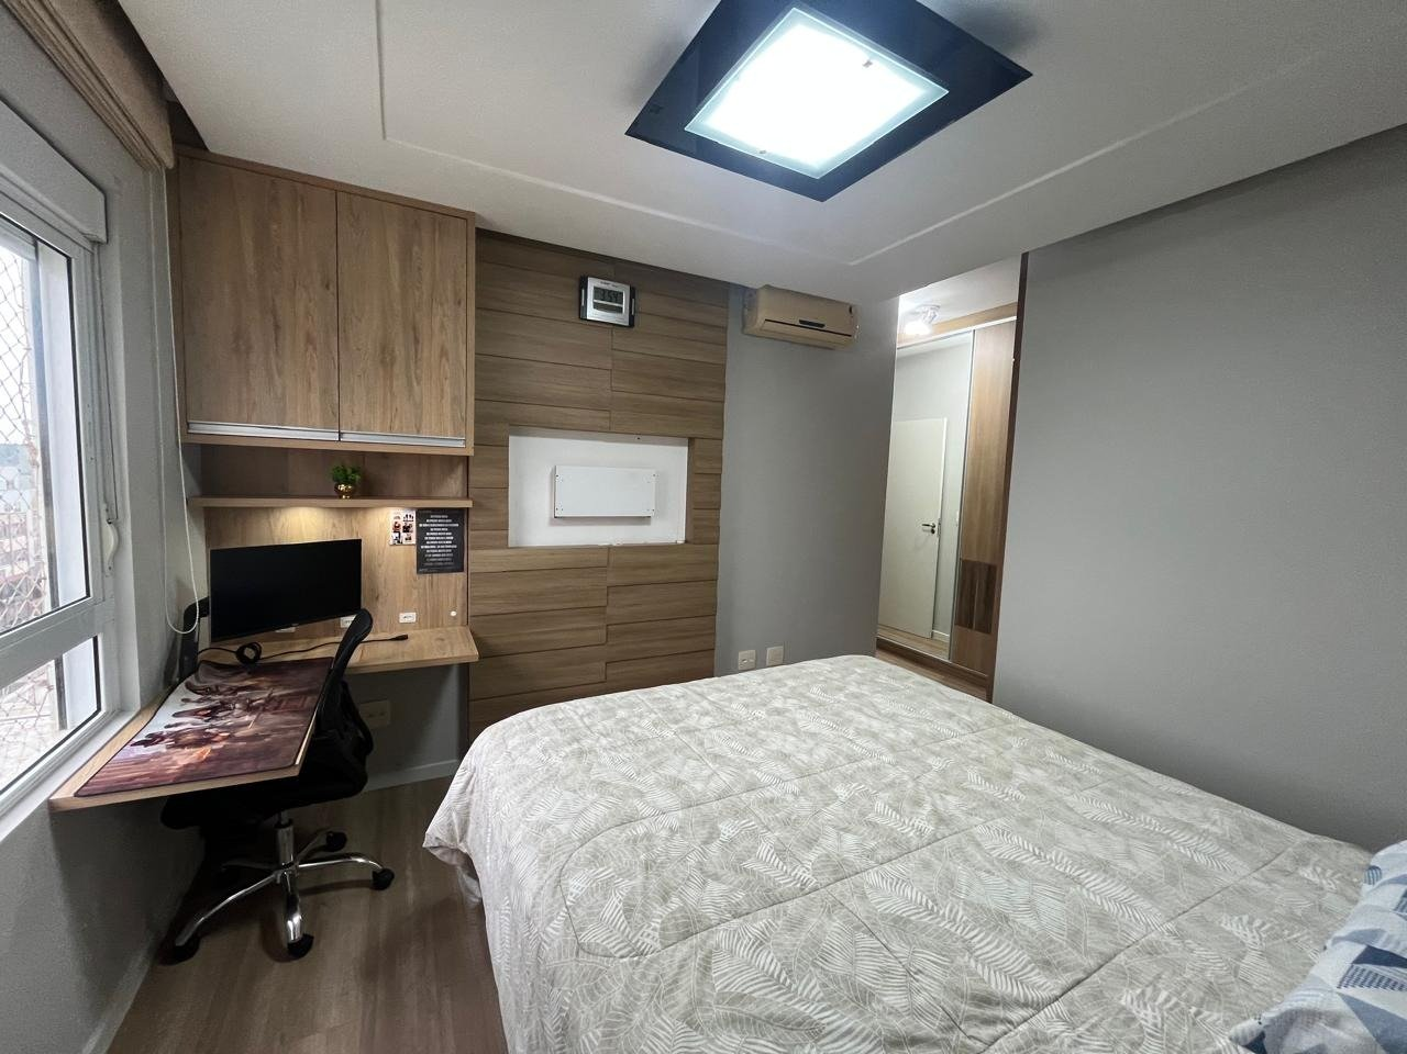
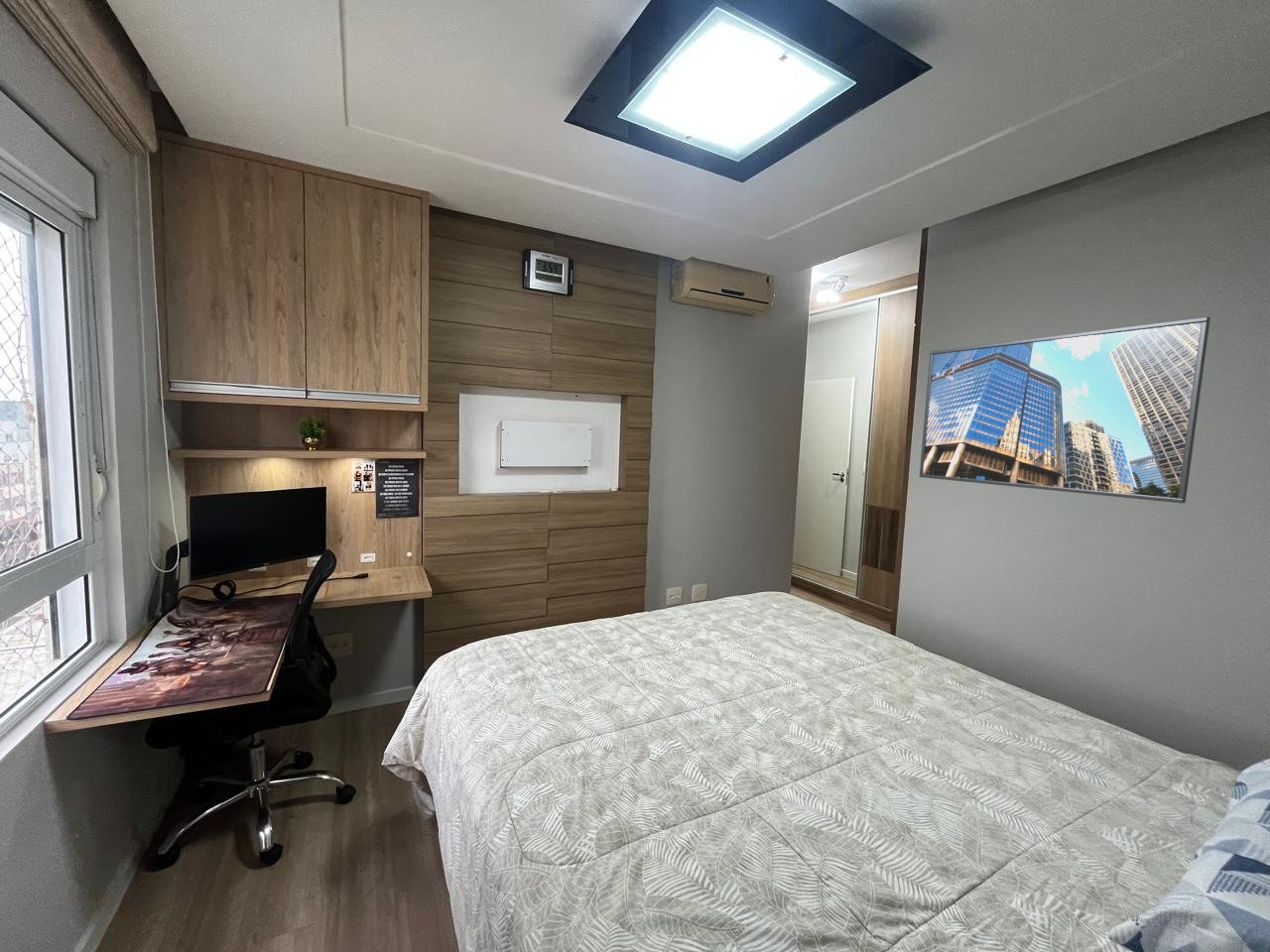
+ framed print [919,315,1211,504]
